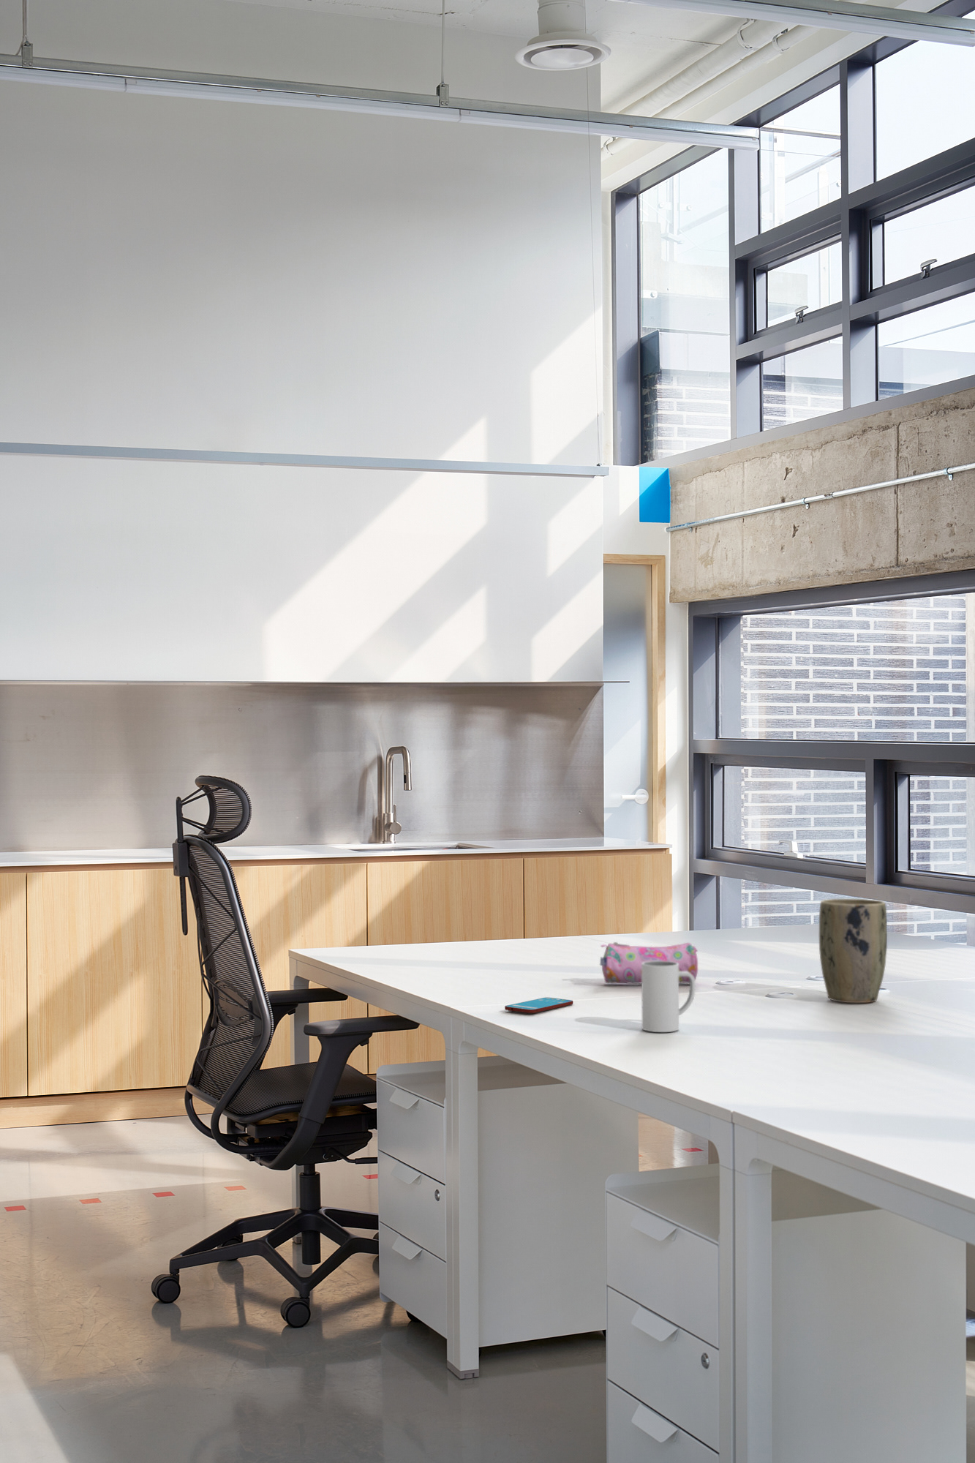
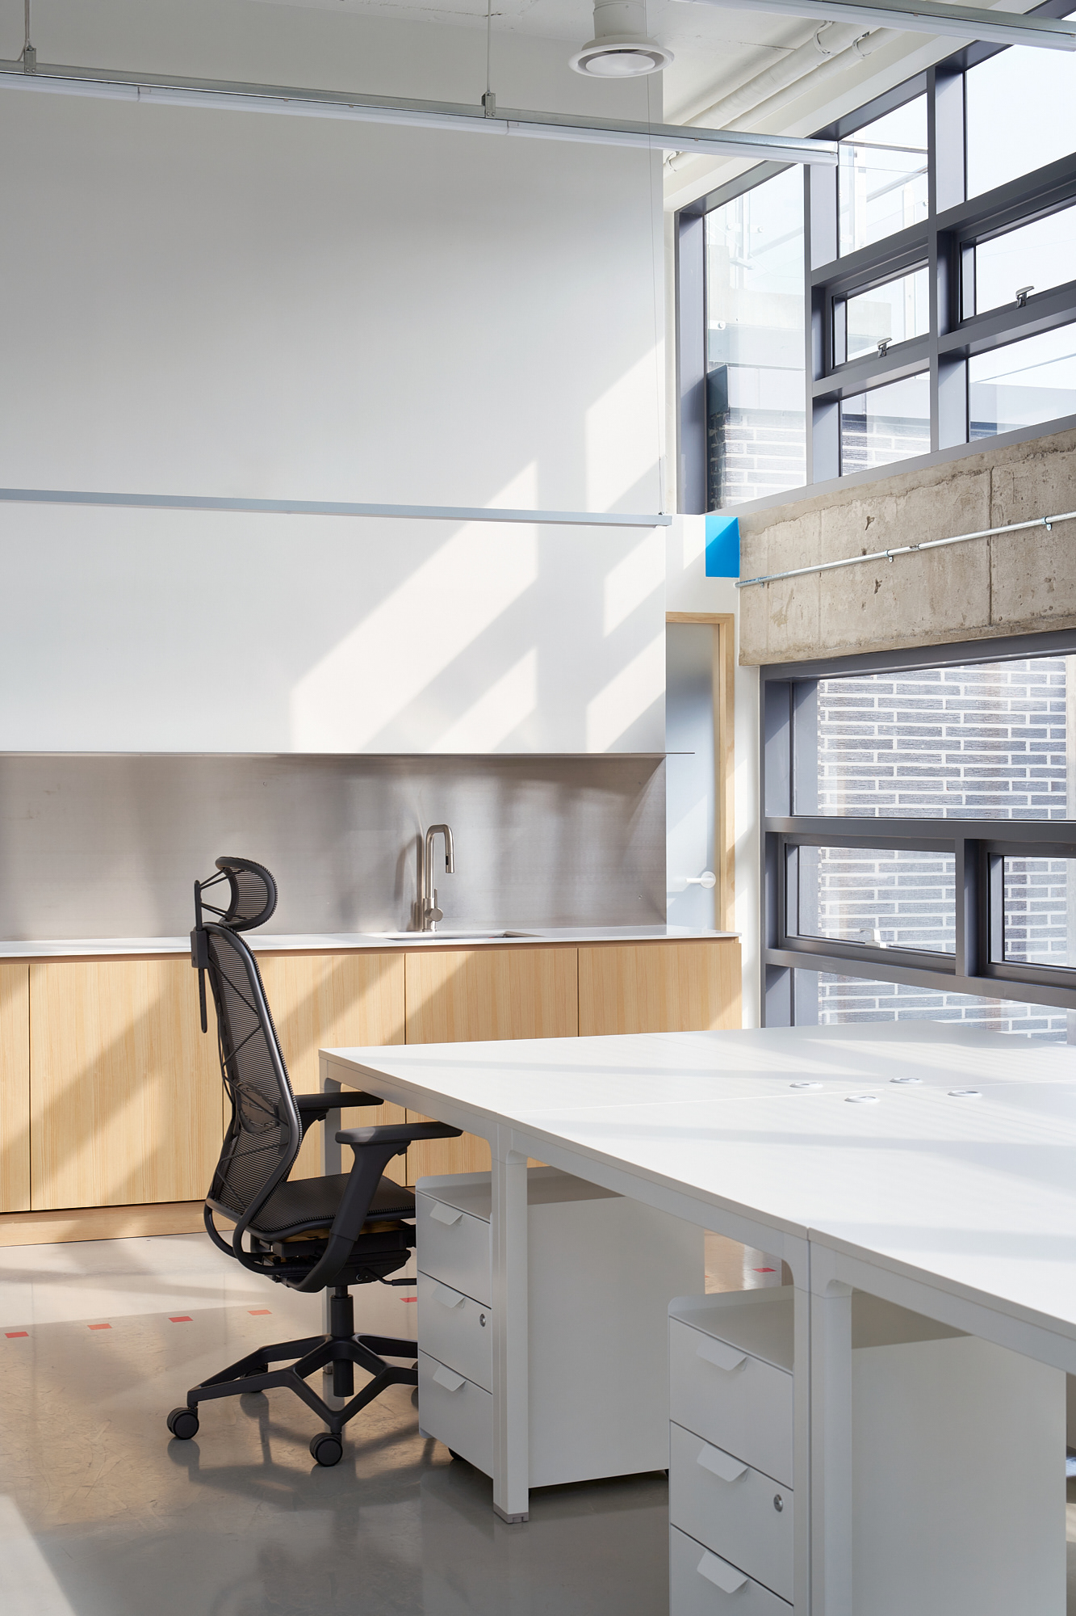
- mug [641,962,696,1033]
- pencil case [600,942,699,984]
- smartphone [504,997,573,1014]
- plant pot [818,898,888,1004]
